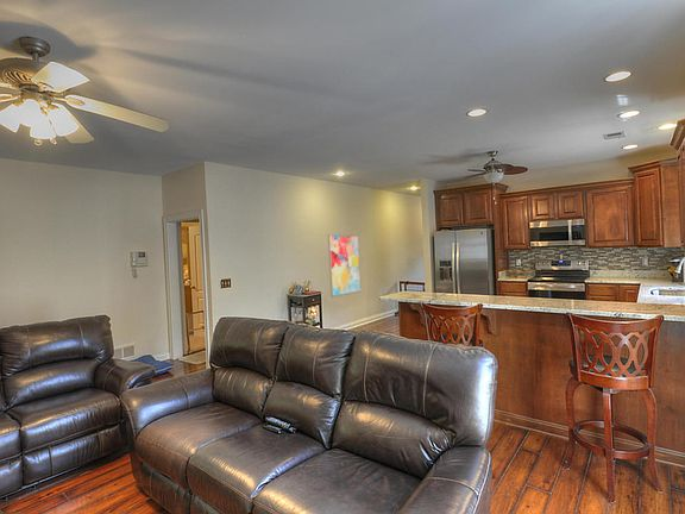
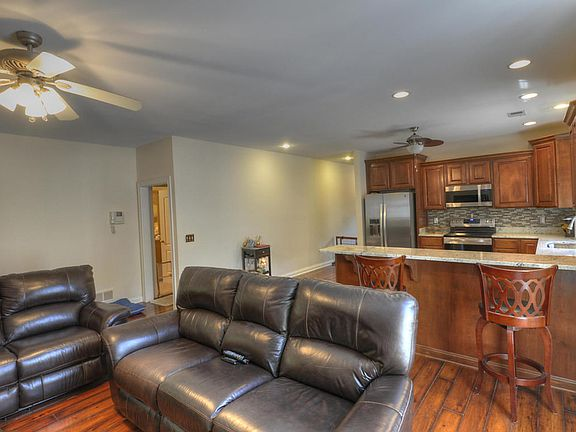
- wall art [327,233,363,299]
